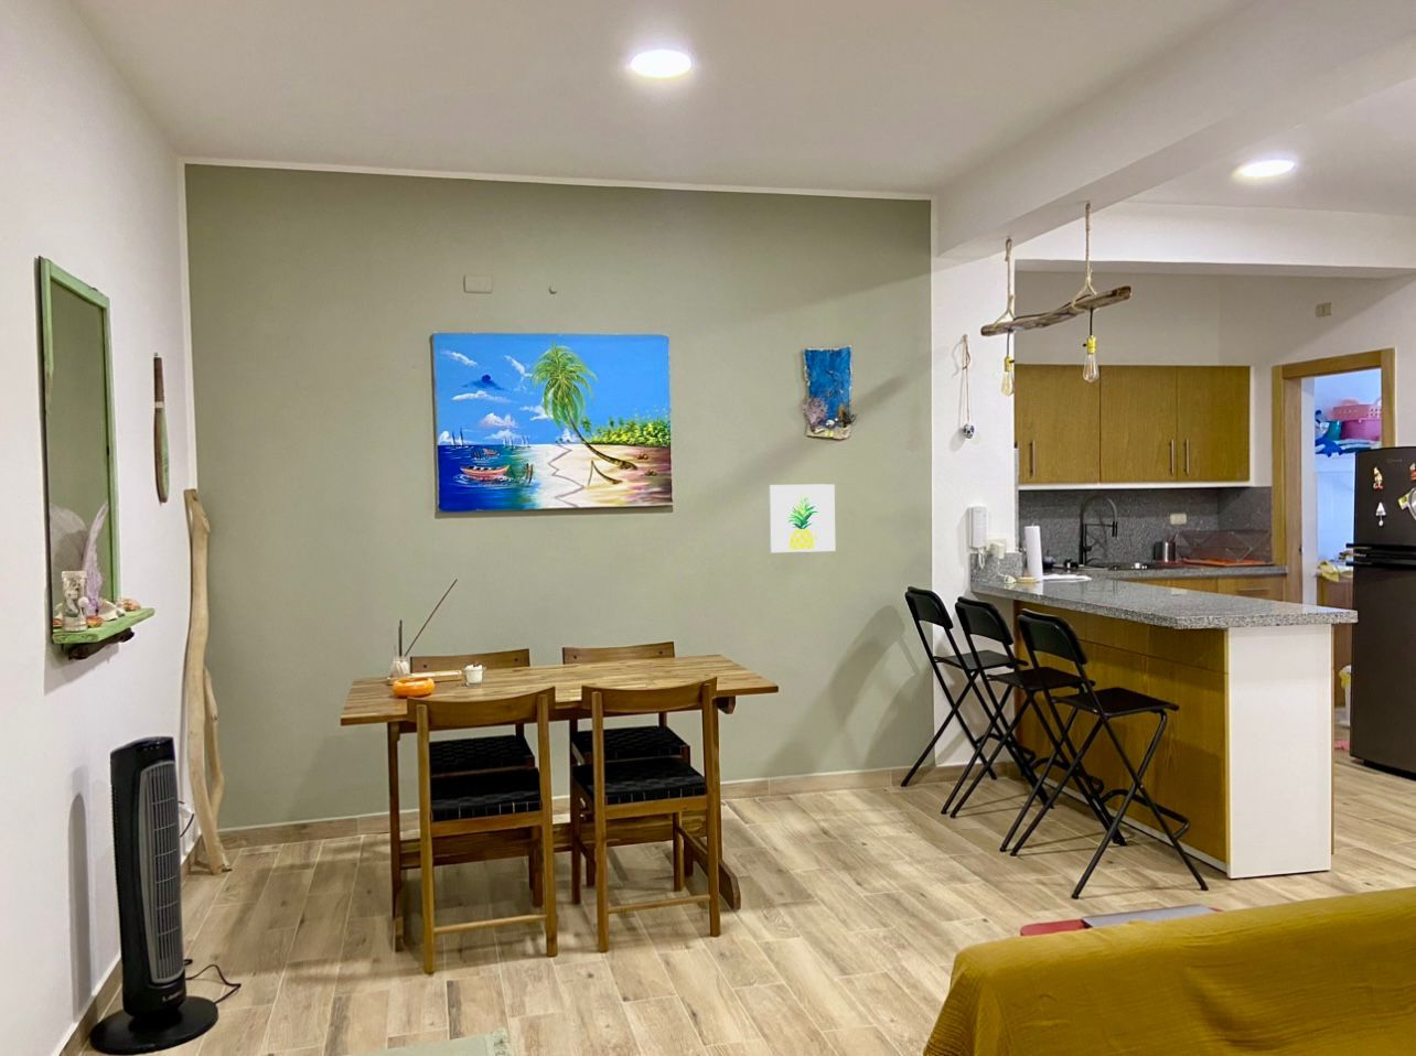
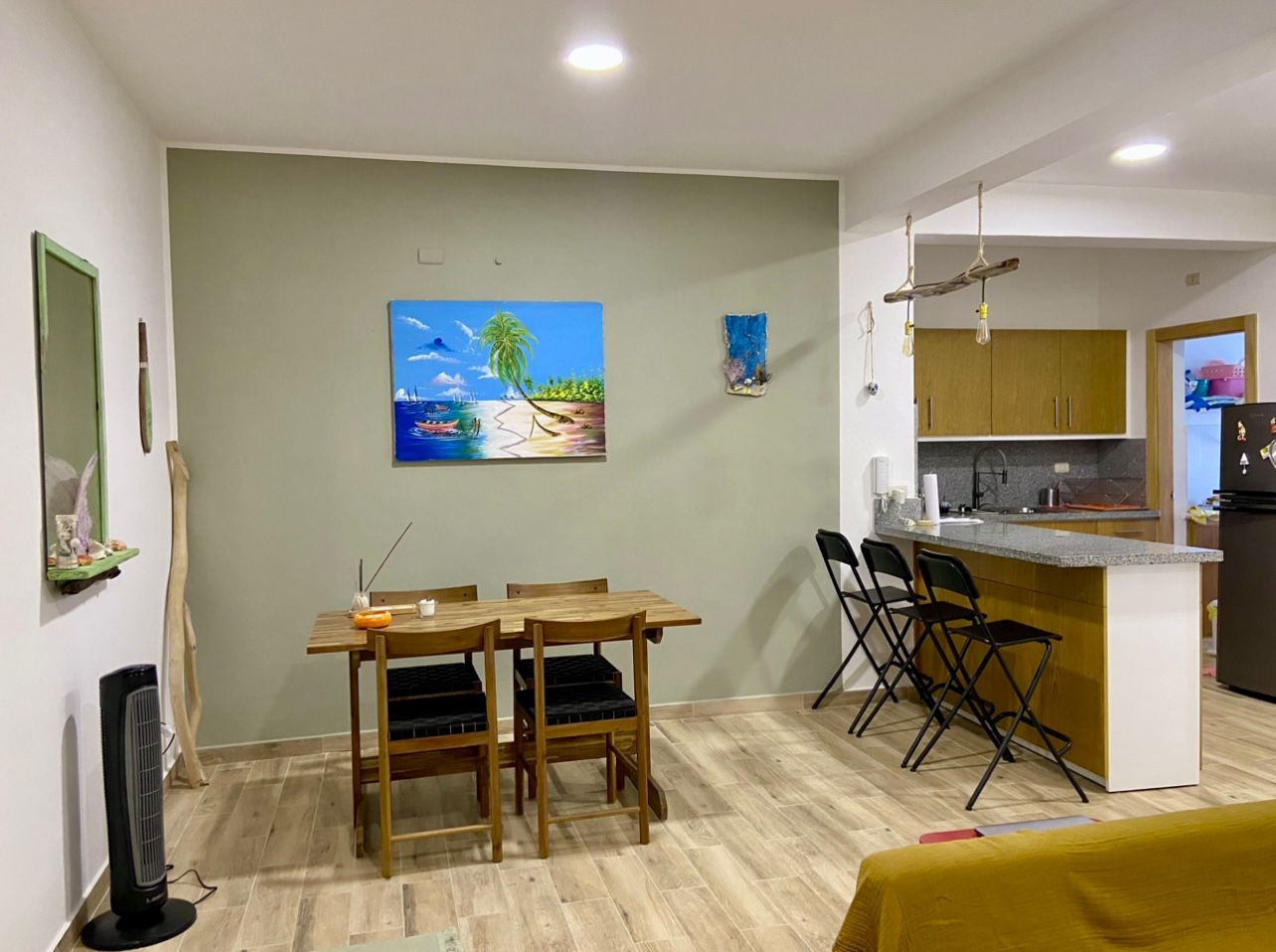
- wall art [769,483,836,554]
